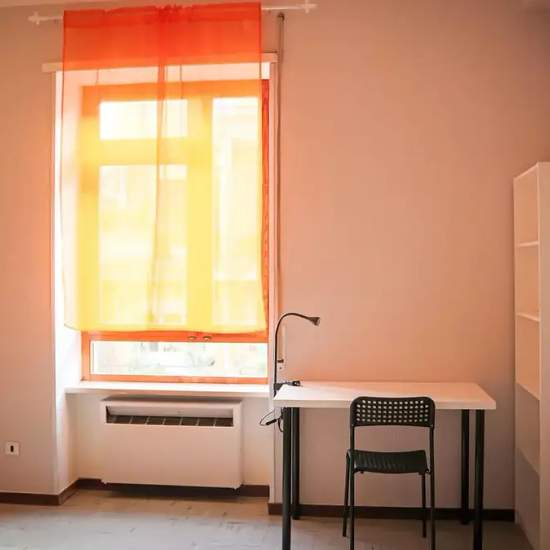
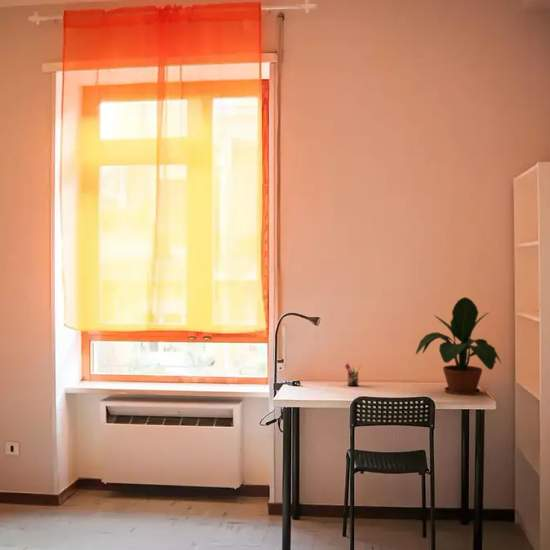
+ pen holder [344,362,362,387]
+ potted plant [415,296,502,396]
